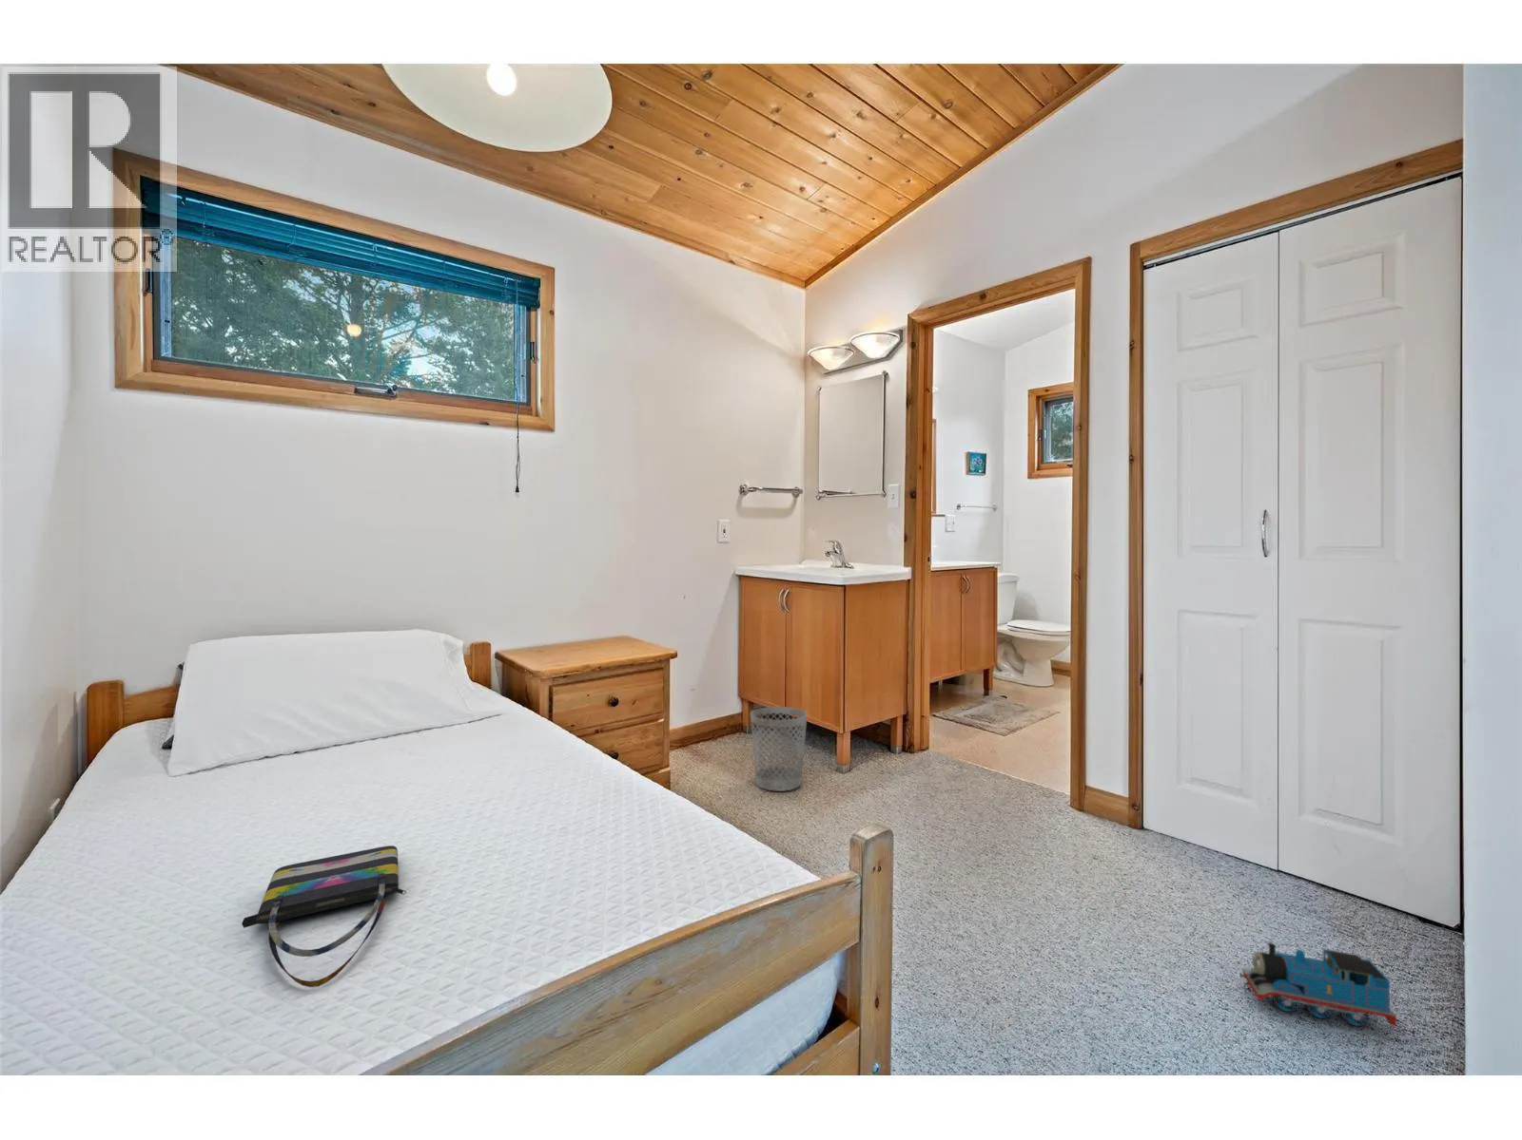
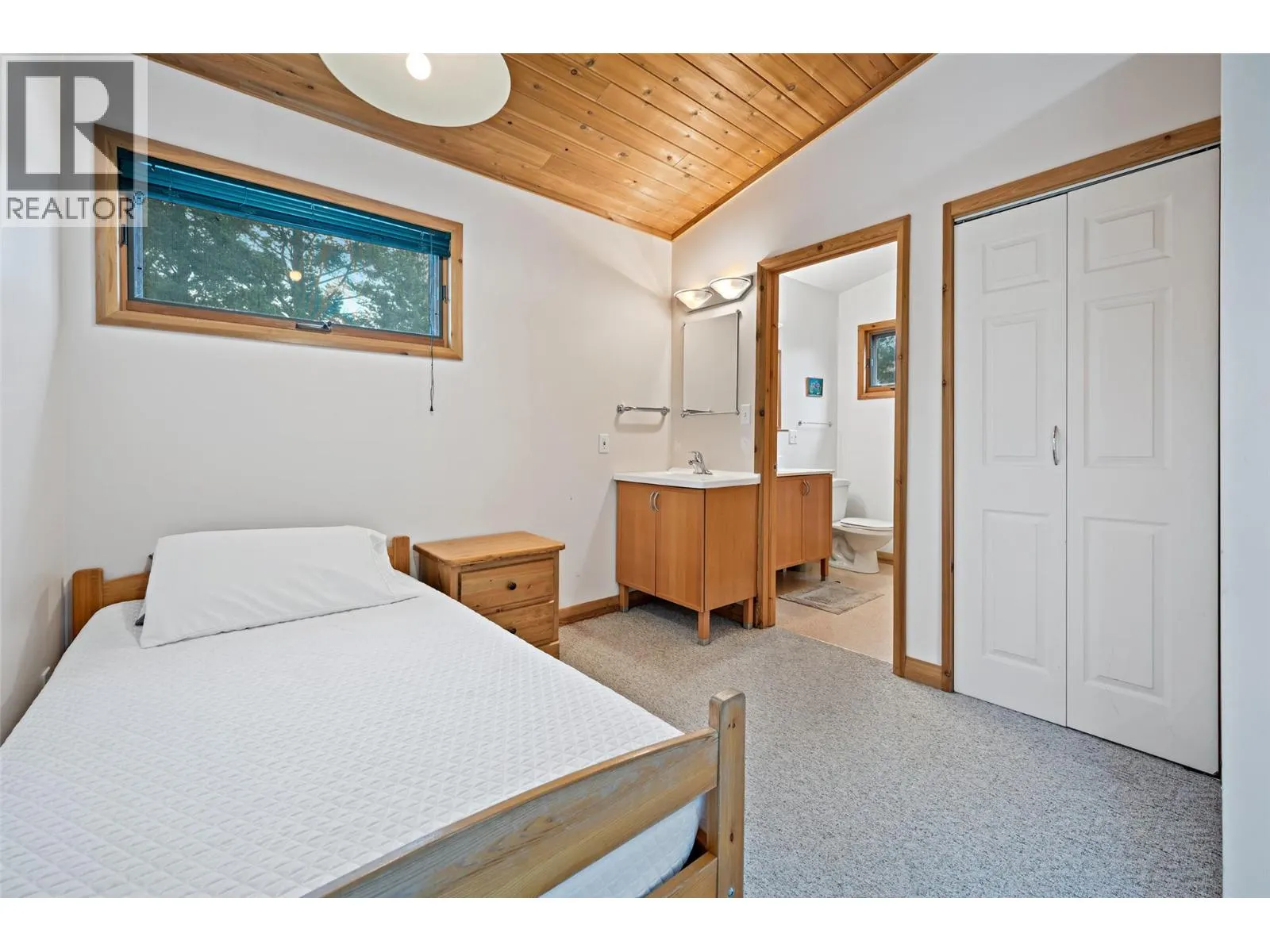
- wastebasket [749,705,808,793]
- tote bag [241,844,407,988]
- toy train [1238,942,1397,1027]
